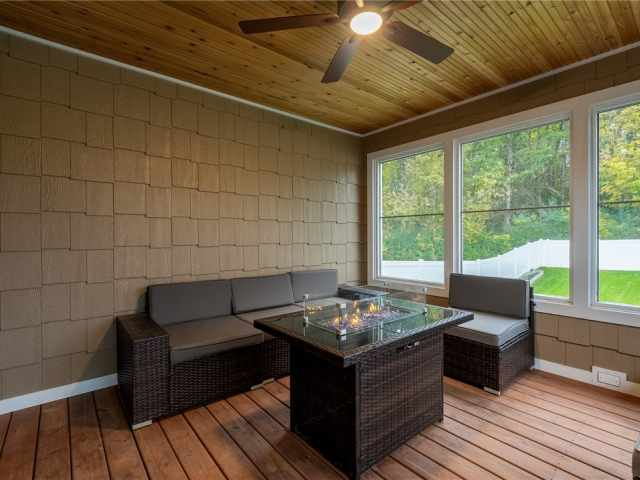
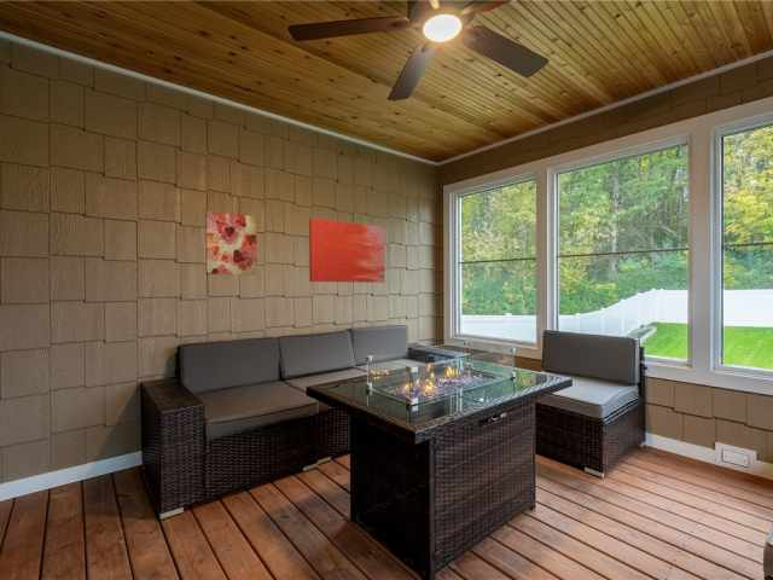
+ wall art [204,210,257,277]
+ wall art [308,218,386,284]
